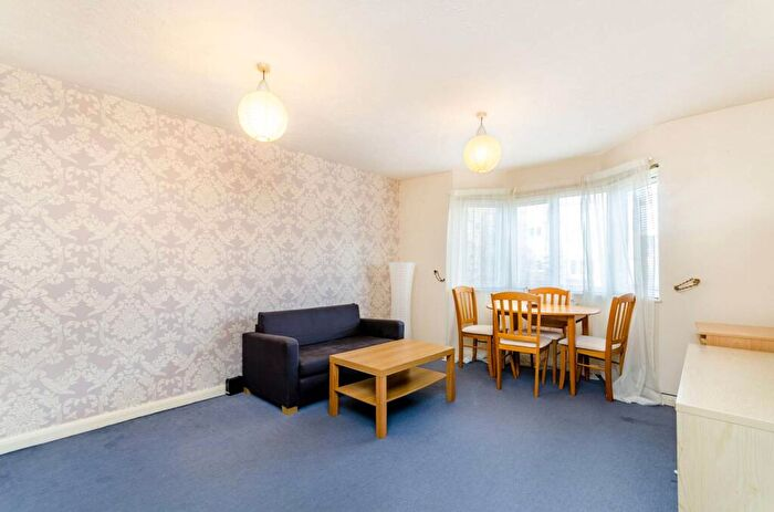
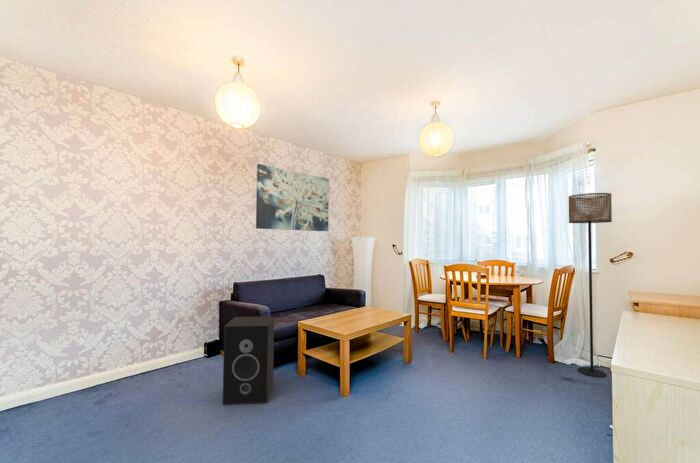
+ floor lamp [567,192,613,378]
+ wall art [255,163,330,232]
+ speaker [222,315,275,406]
